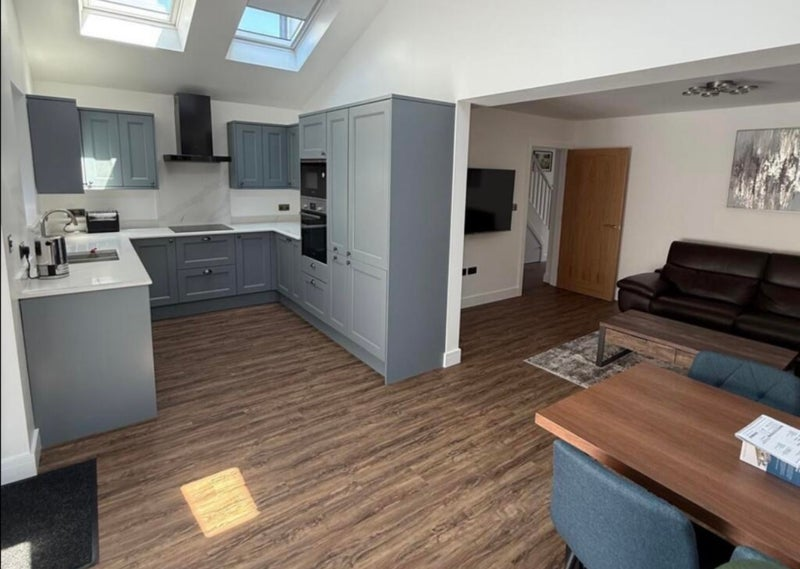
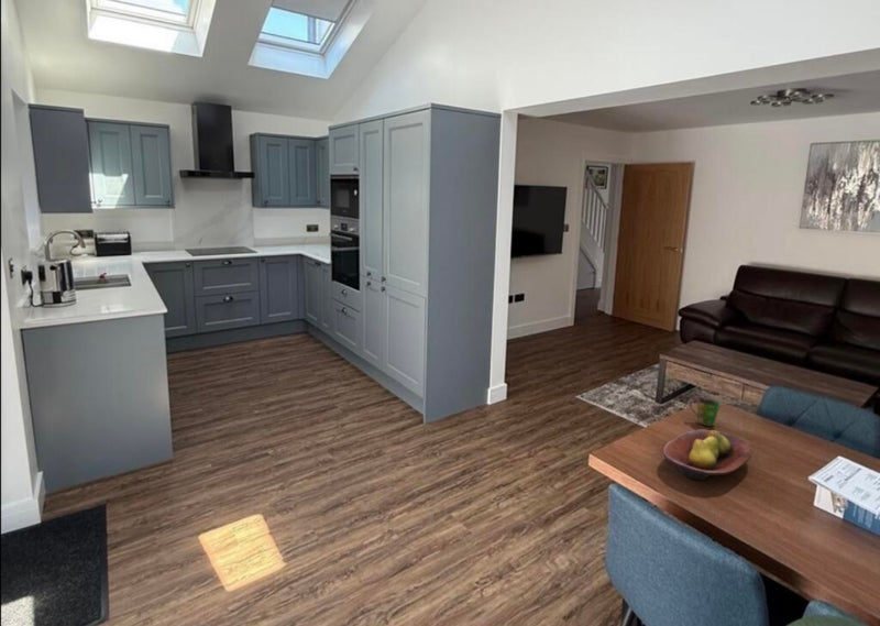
+ fruit bowl [661,428,754,481]
+ cup [689,397,722,427]
